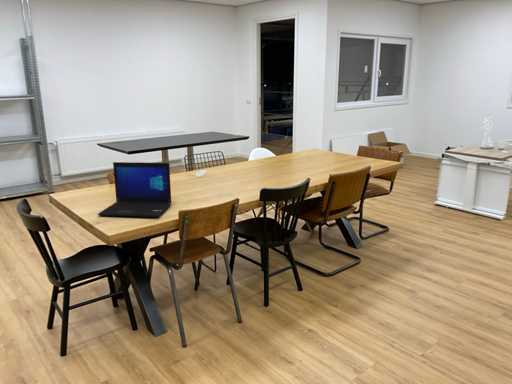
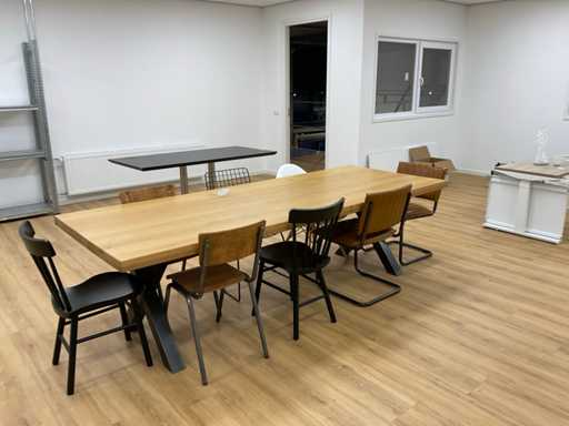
- laptop [97,161,172,218]
